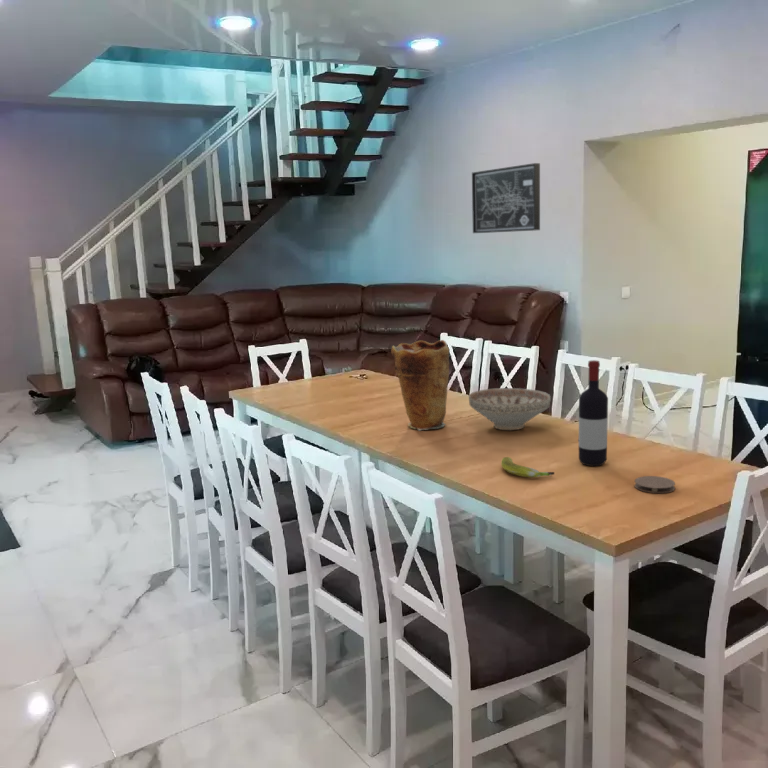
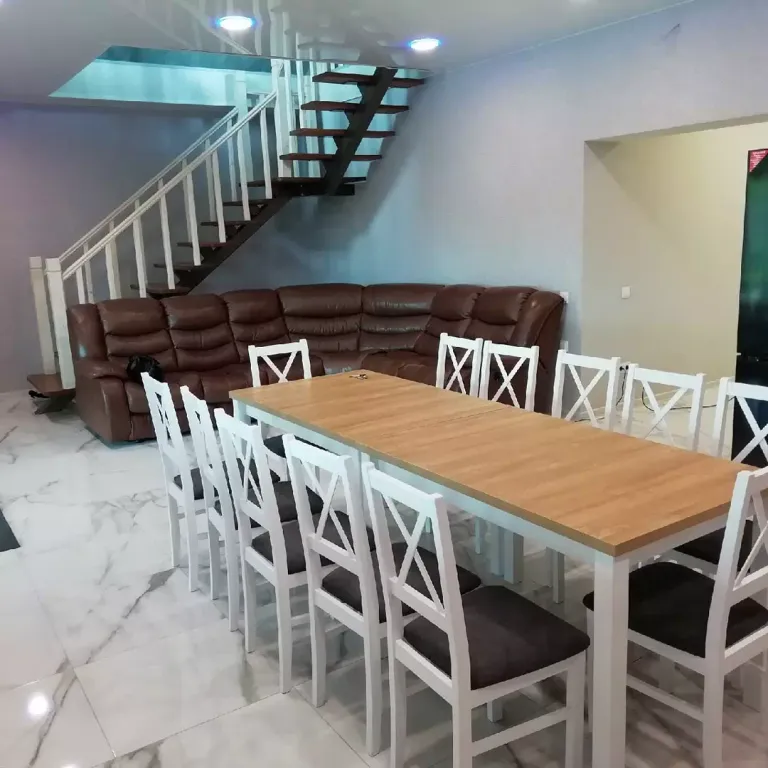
- coaster [634,475,676,494]
- wall art [471,162,541,234]
- decorative bowl [468,387,552,431]
- wine bottle [578,359,609,467]
- banana [500,456,555,478]
- vase [391,339,450,432]
